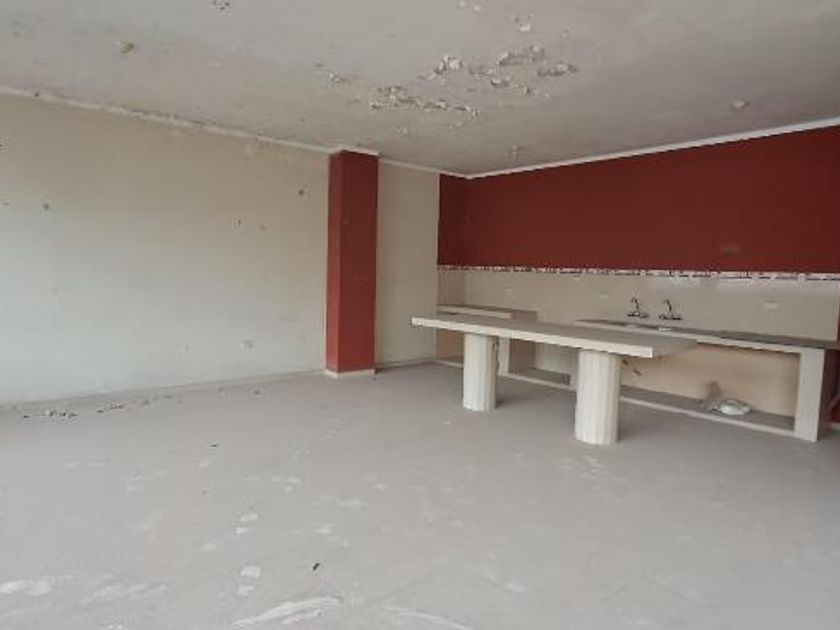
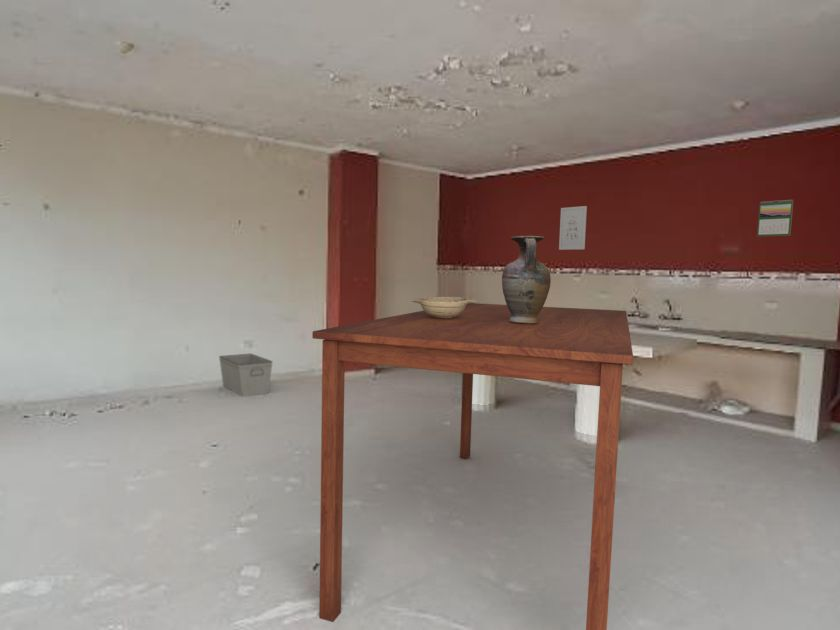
+ storage bin [218,353,274,397]
+ vase [501,235,552,324]
+ decorative bowl [411,296,477,319]
+ calendar [756,199,794,237]
+ dining table [311,302,634,630]
+ wall art [558,205,588,251]
